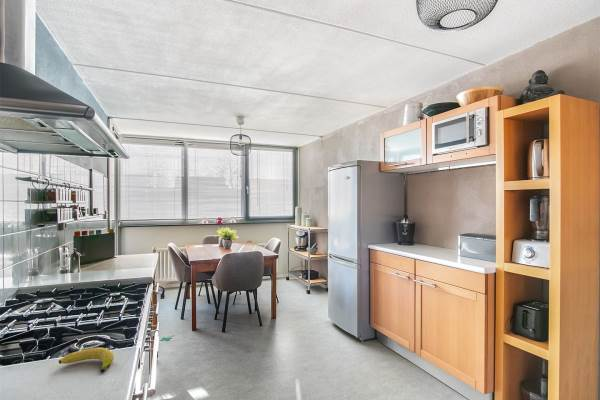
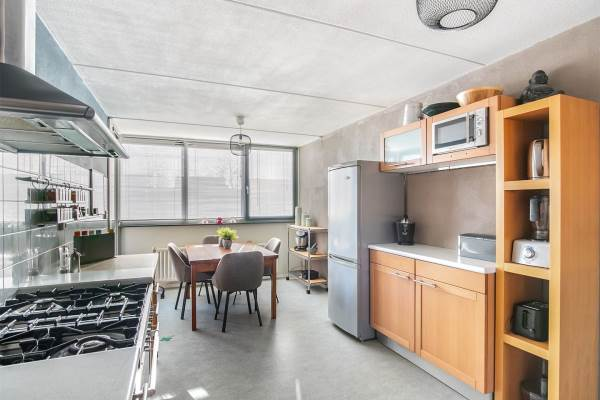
- fruit [58,347,115,373]
